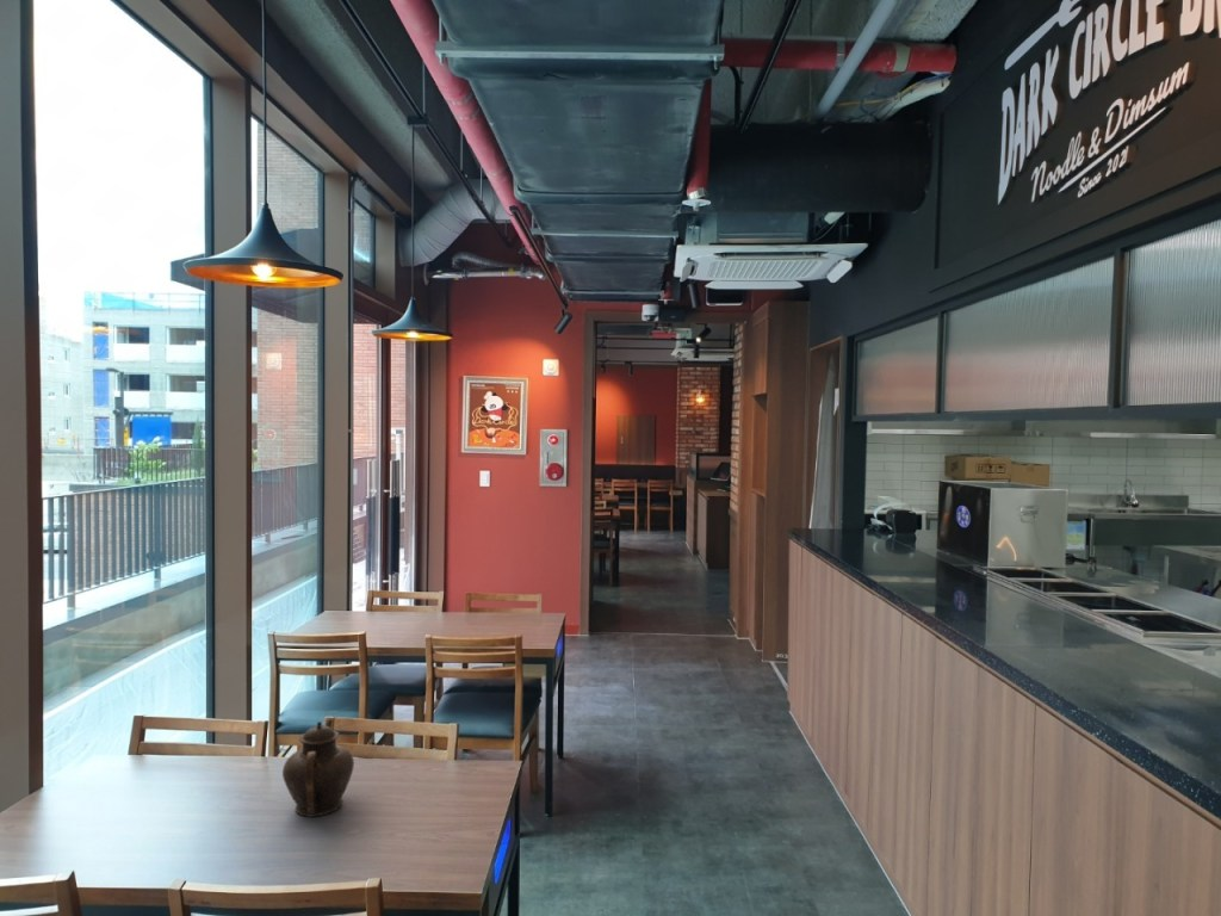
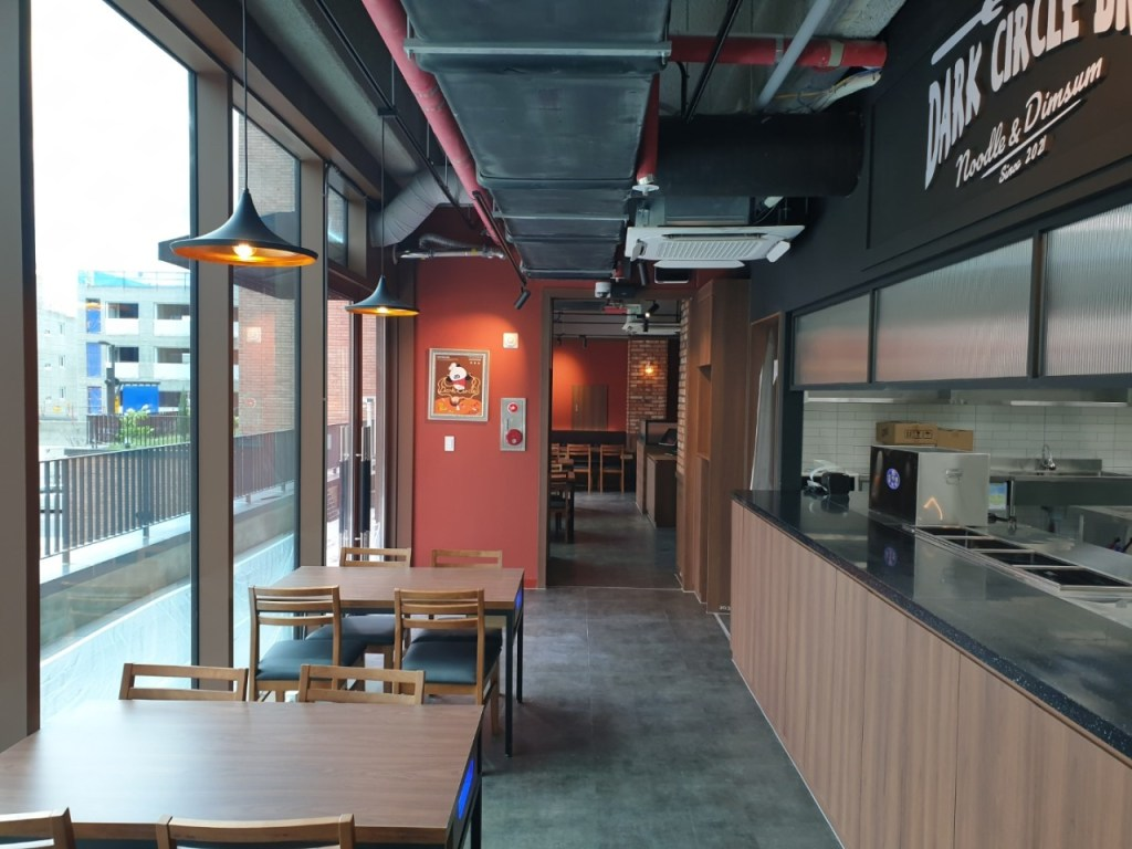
- teapot [281,717,355,818]
